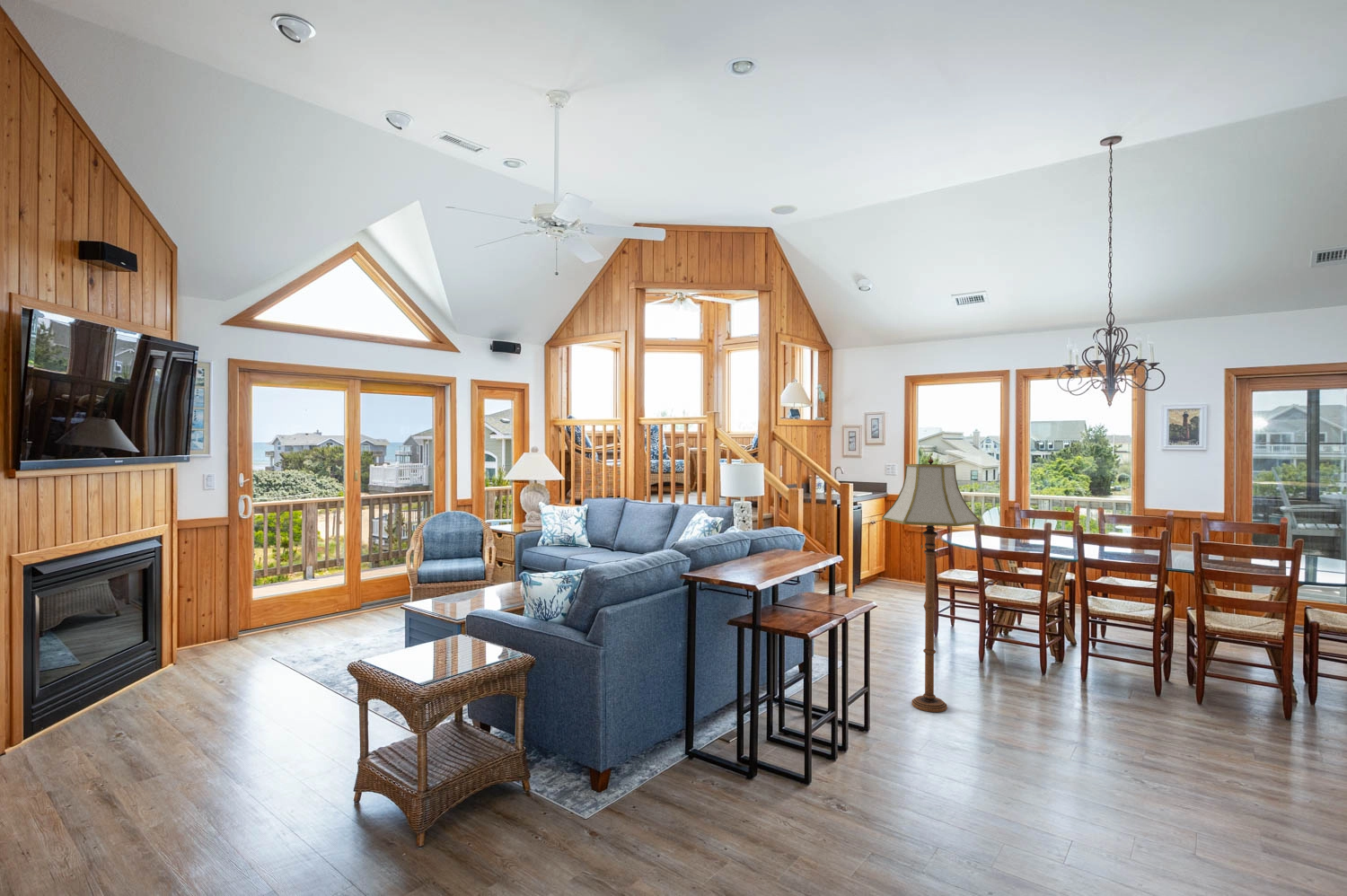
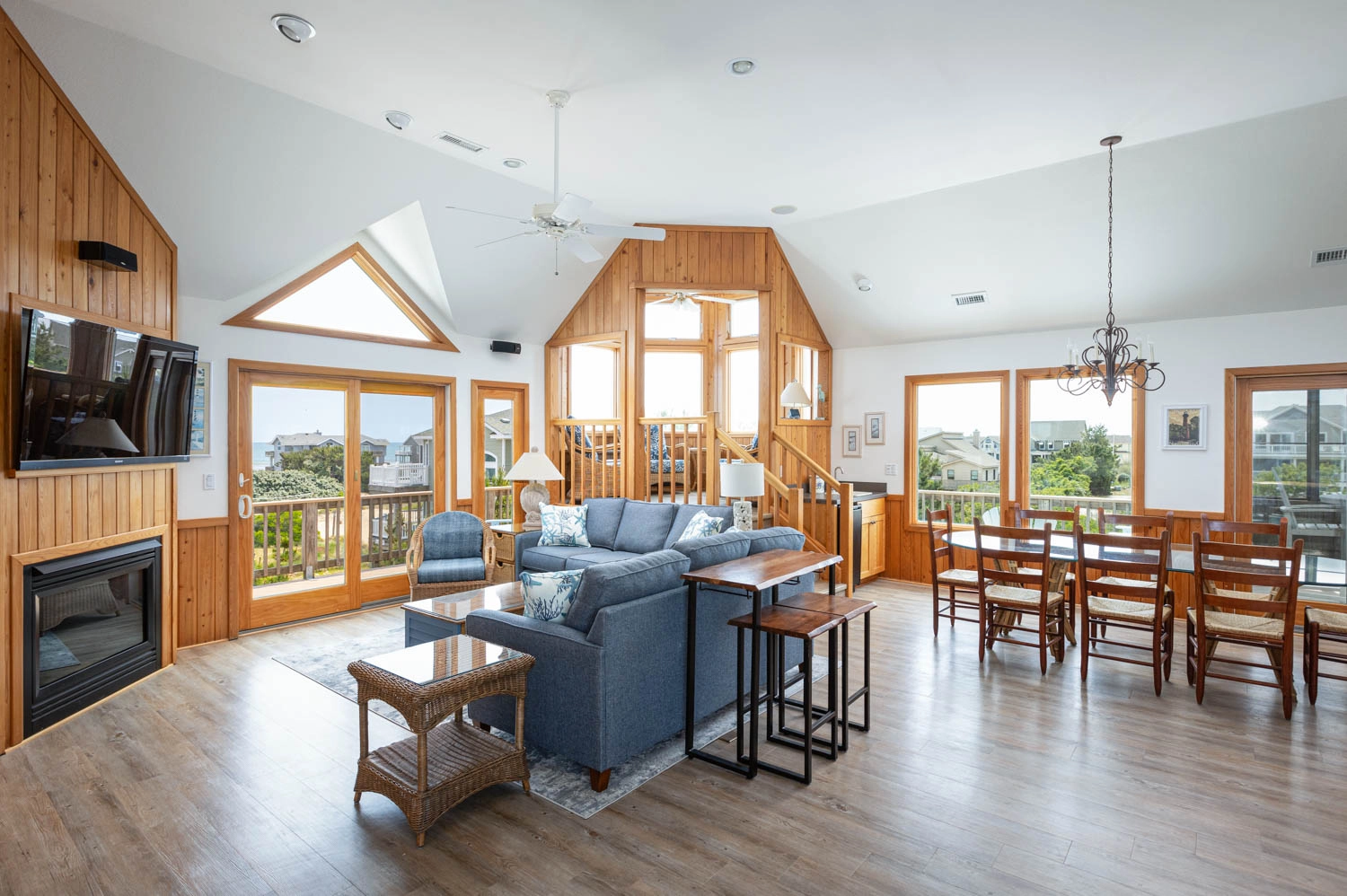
- floor lamp [881,456,982,713]
